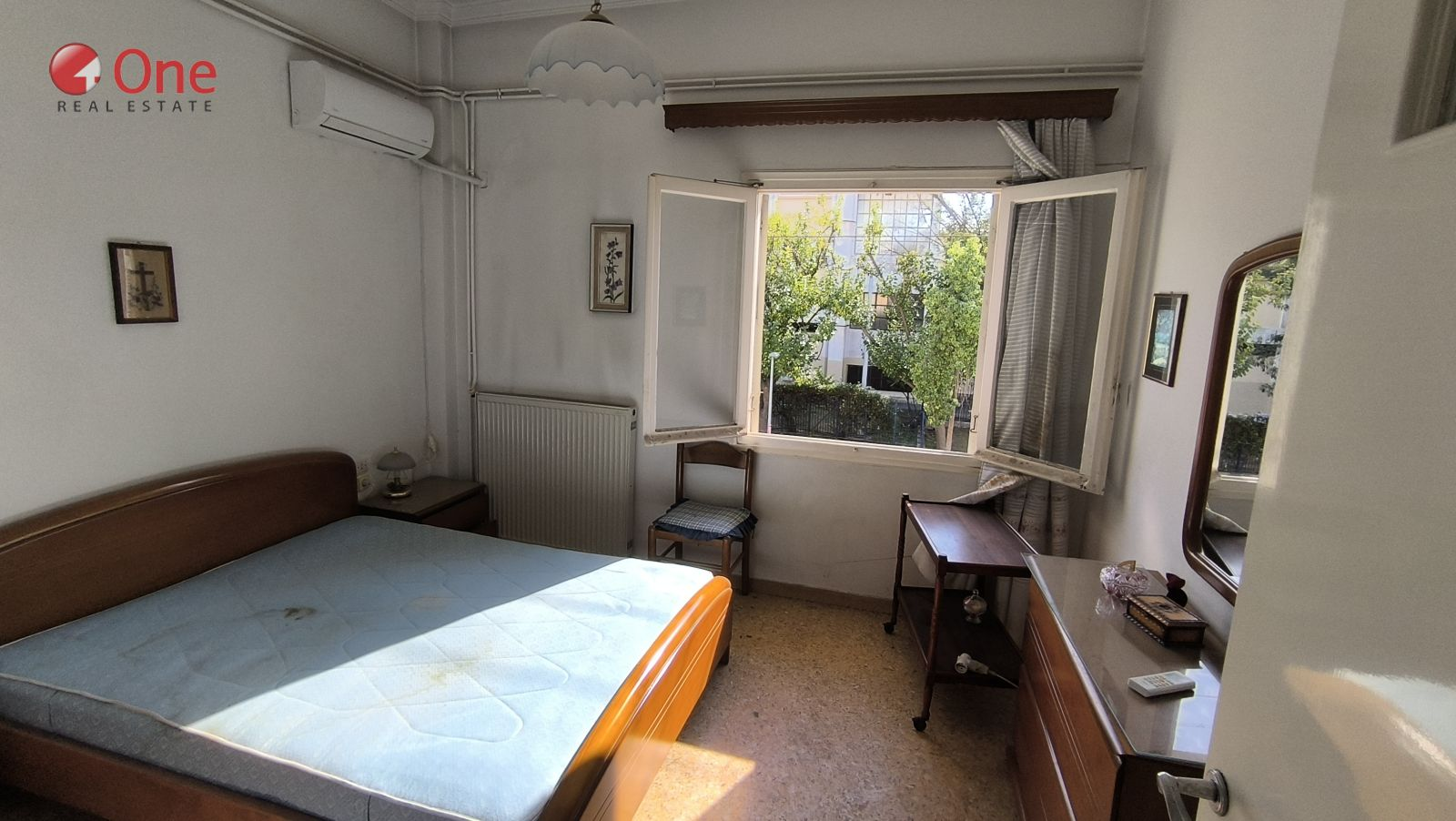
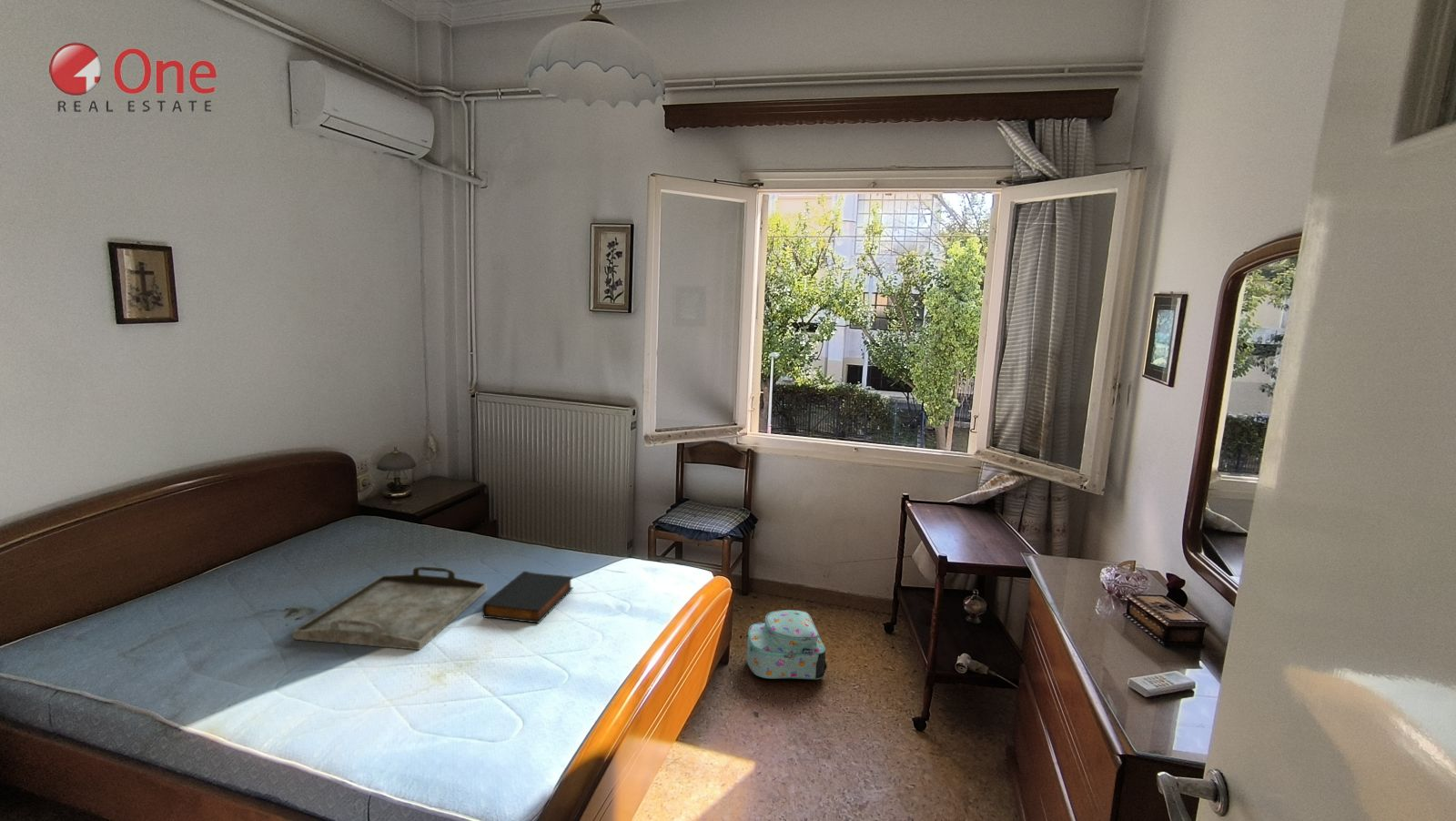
+ backpack [746,609,828,680]
+ book [481,570,574,624]
+ serving tray [292,565,487,651]
